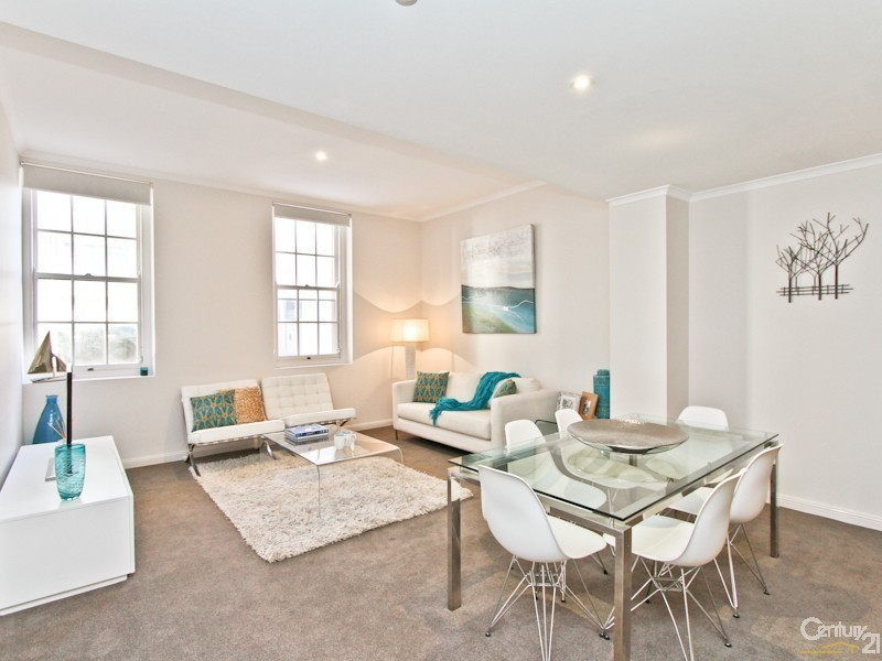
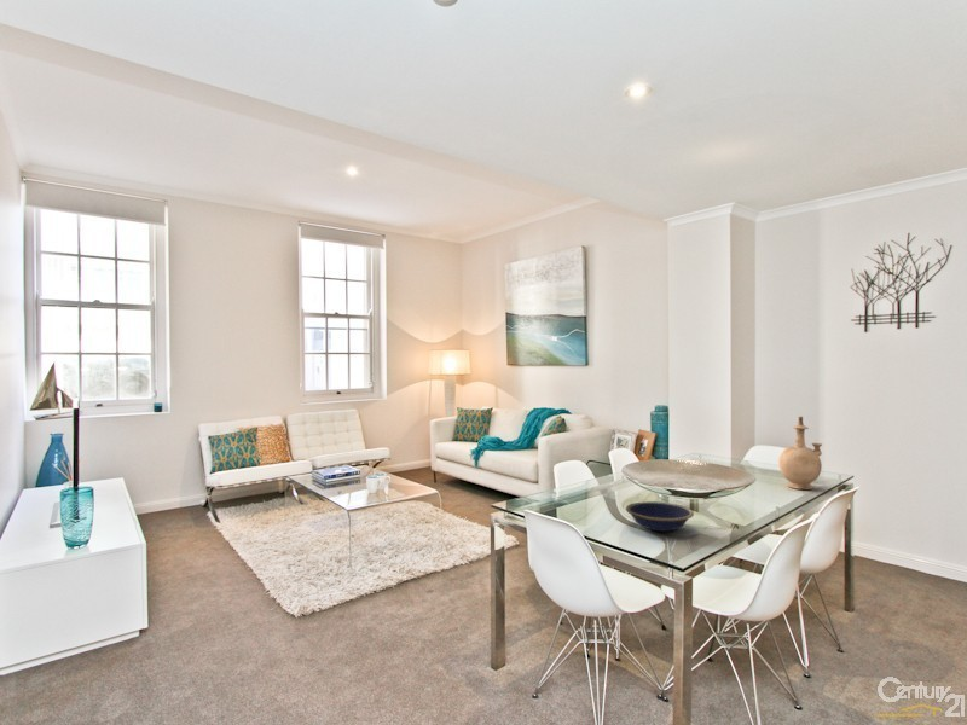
+ vase [777,416,823,491]
+ bowl [625,500,695,533]
